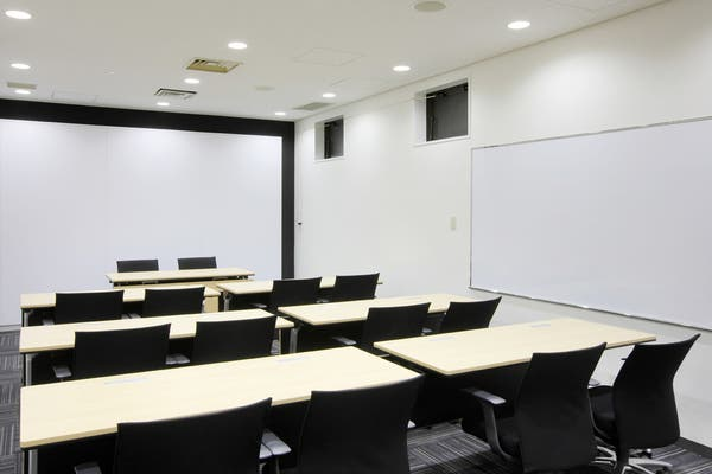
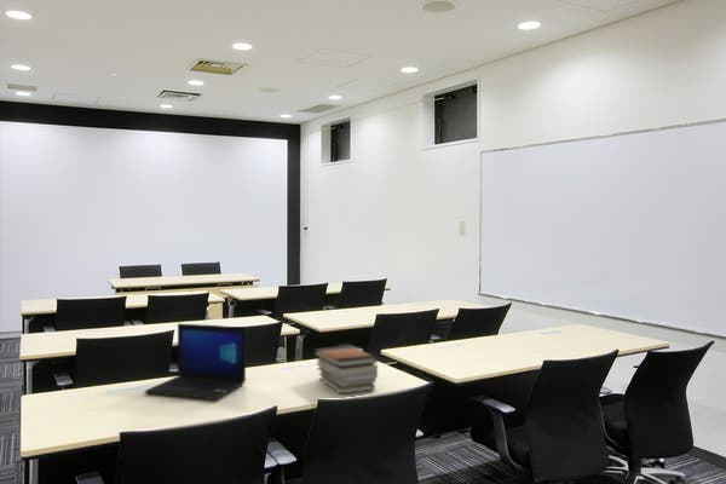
+ book stack [313,345,379,396]
+ laptop [143,322,247,401]
